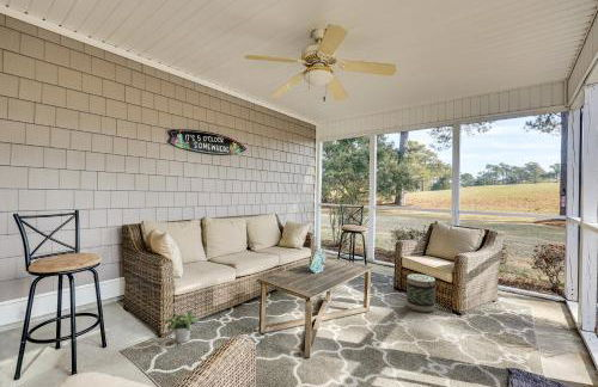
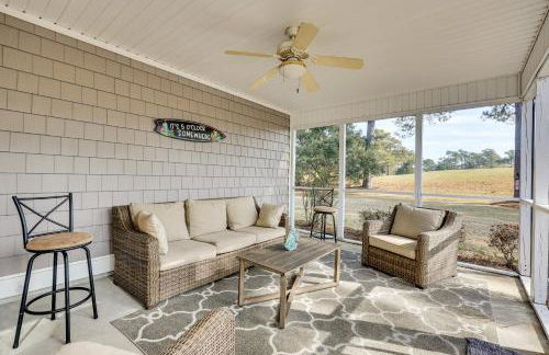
- basket [405,274,438,313]
- potted plant [164,309,197,344]
